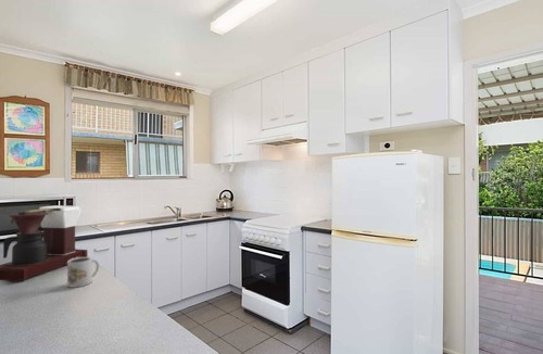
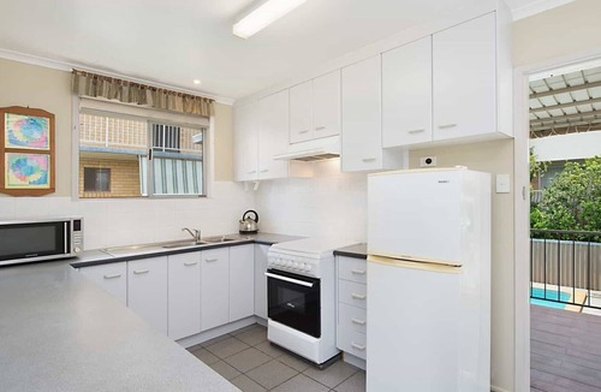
- mug [66,256,100,289]
- coffee maker [0,204,88,282]
